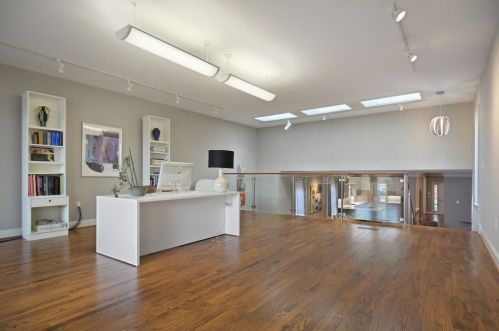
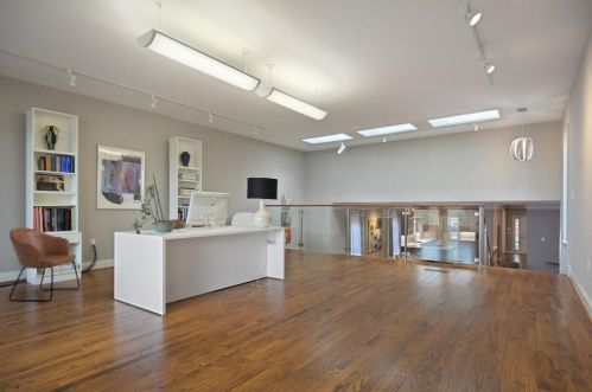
+ chair [8,226,82,303]
